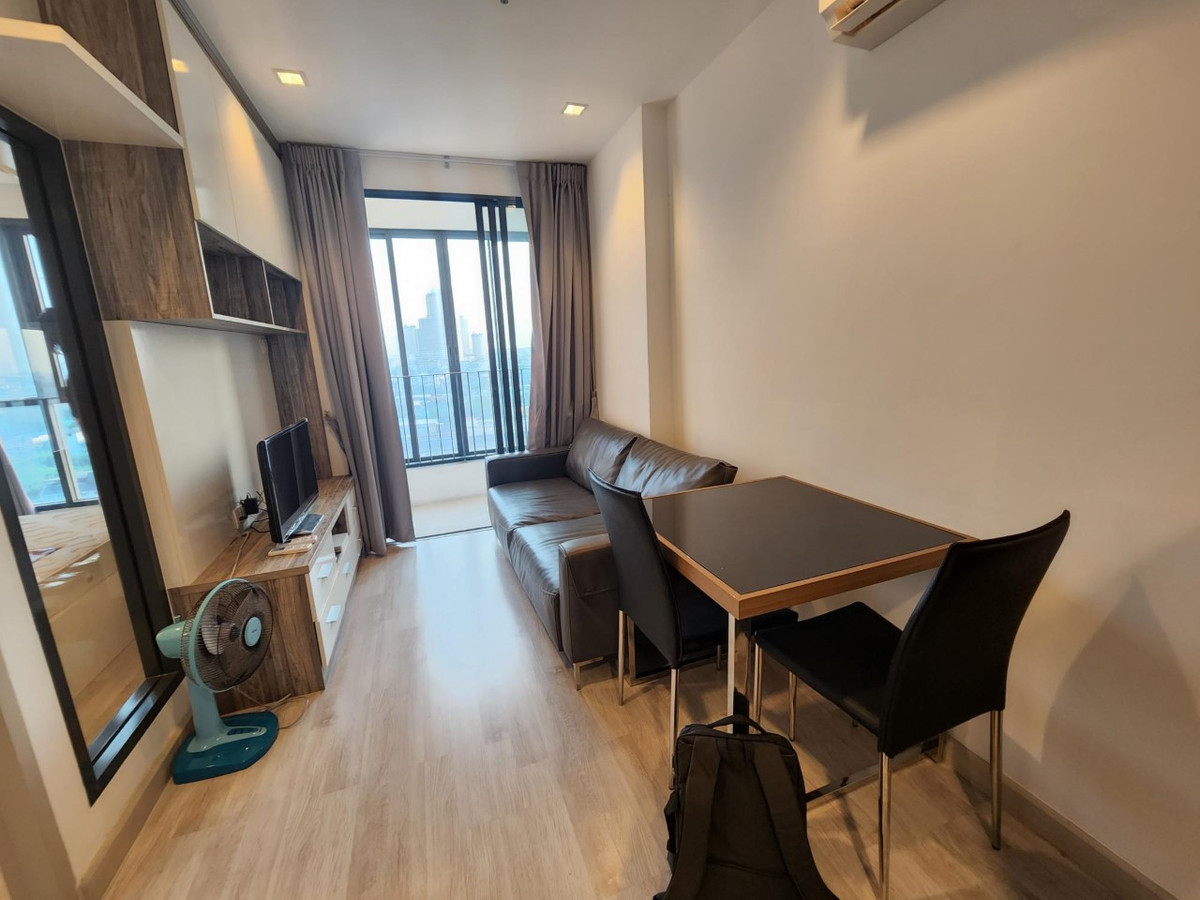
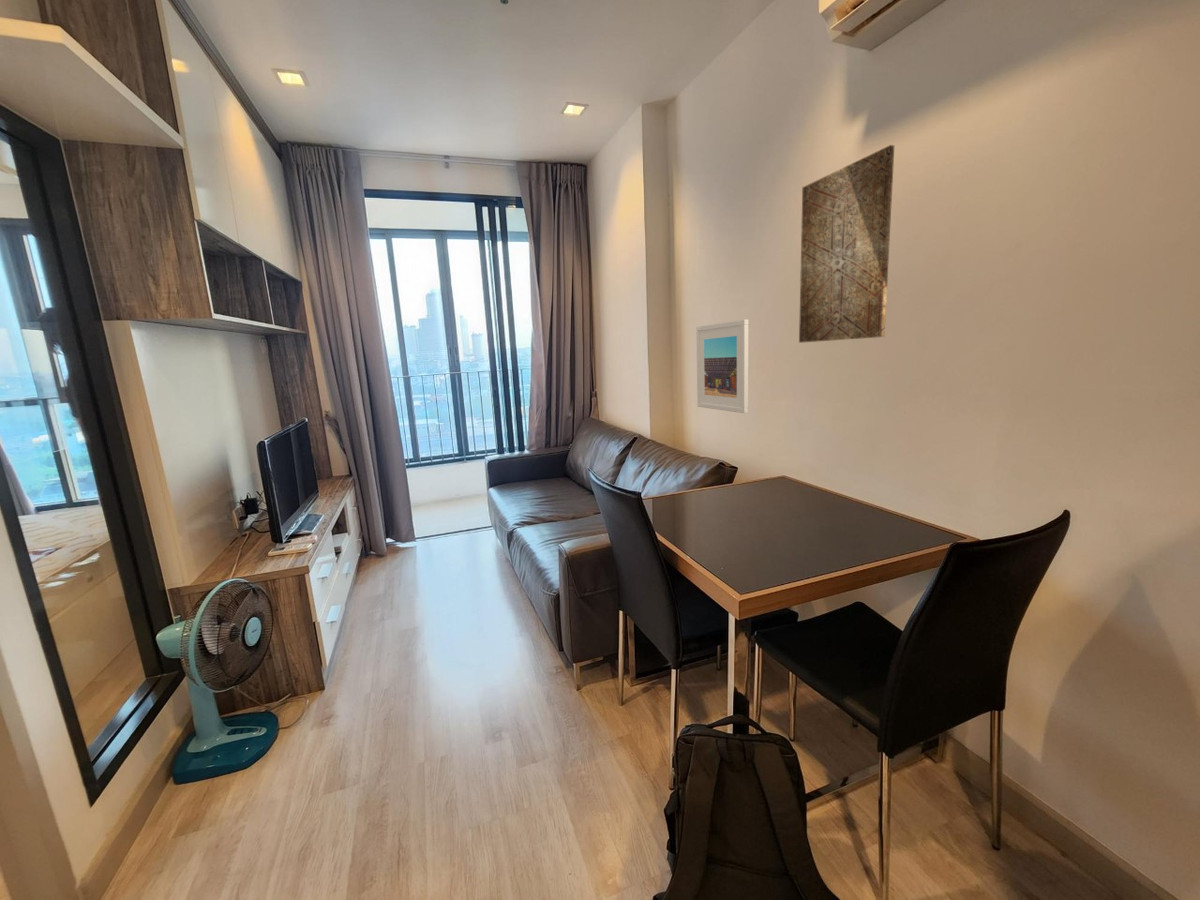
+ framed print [695,318,750,414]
+ wall art [798,144,895,344]
